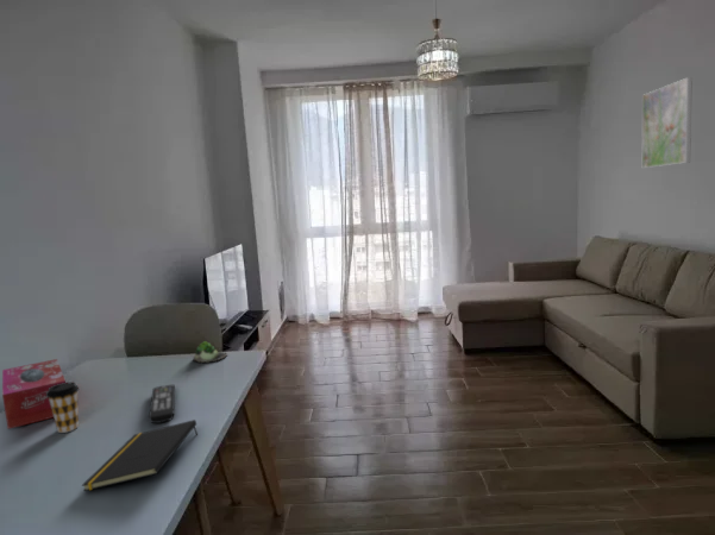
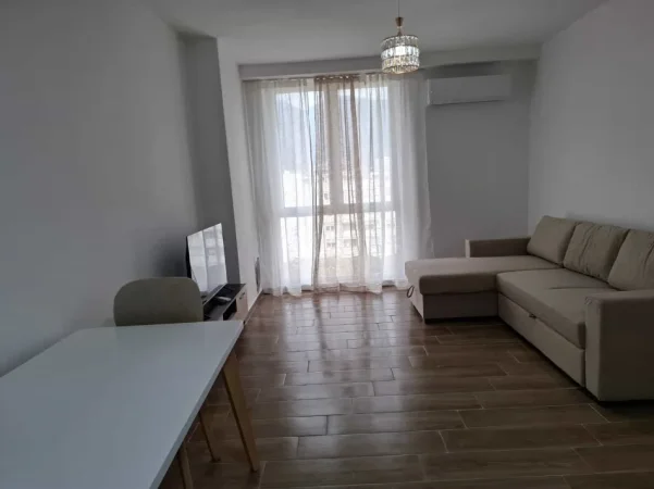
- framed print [641,76,694,169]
- notepad [81,418,199,492]
- tissue box [1,358,67,430]
- remote control [148,384,176,424]
- coffee cup [46,382,80,434]
- succulent plant [192,340,228,364]
